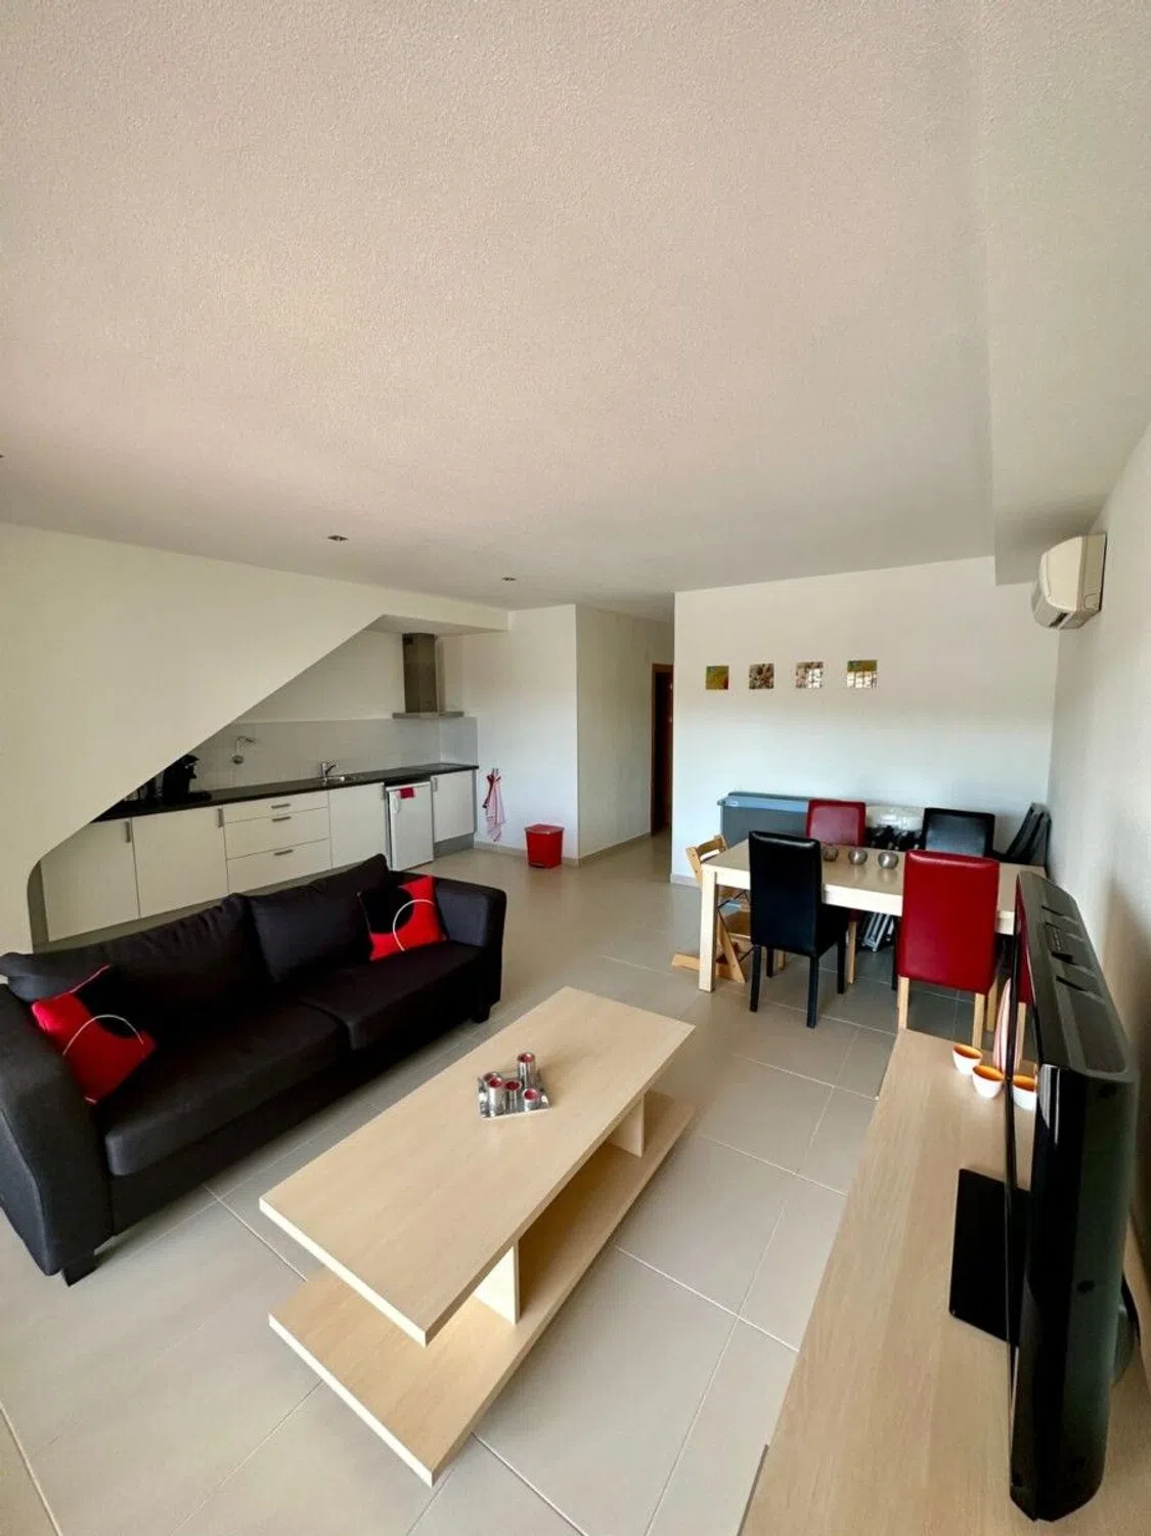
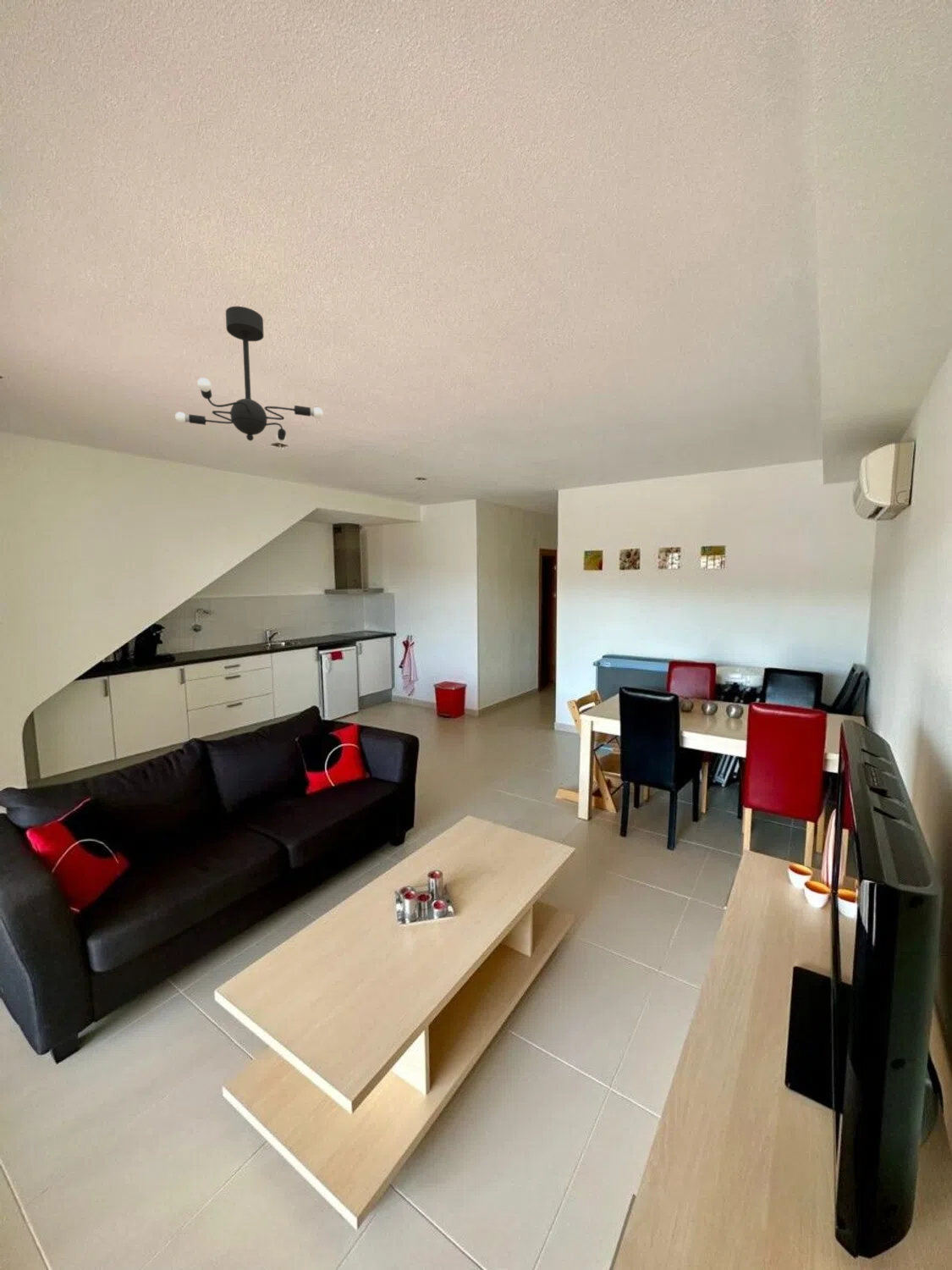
+ ceiling light fixture [174,306,324,444]
